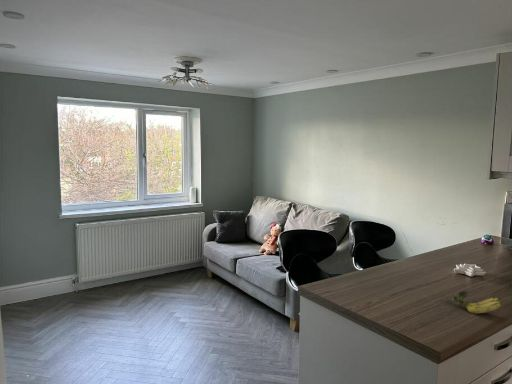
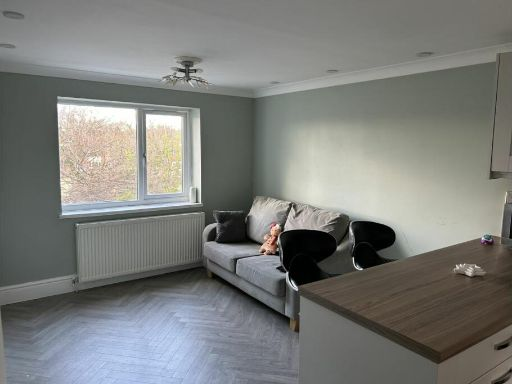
- banana [451,290,503,314]
